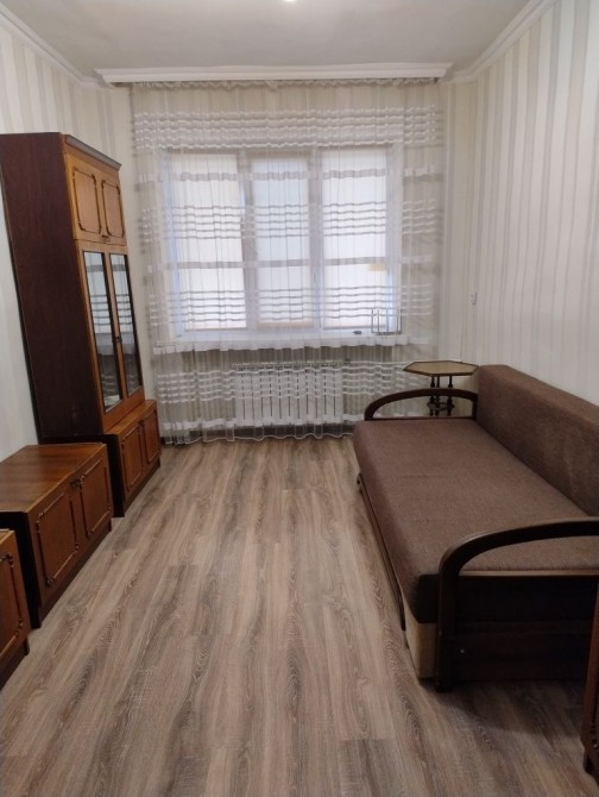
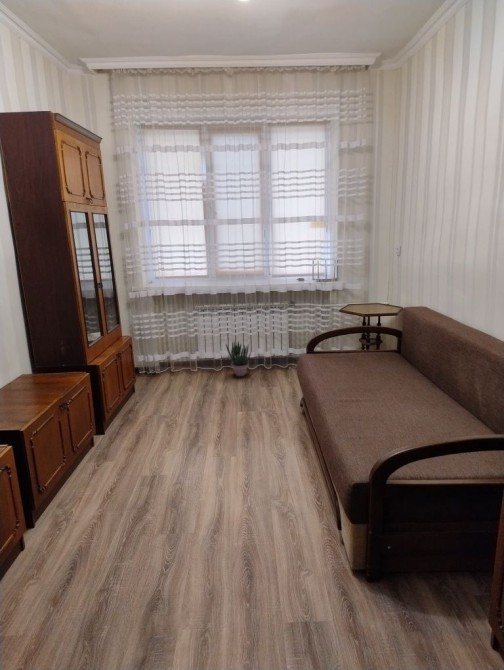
+ potted plant [225,339,252,377]
